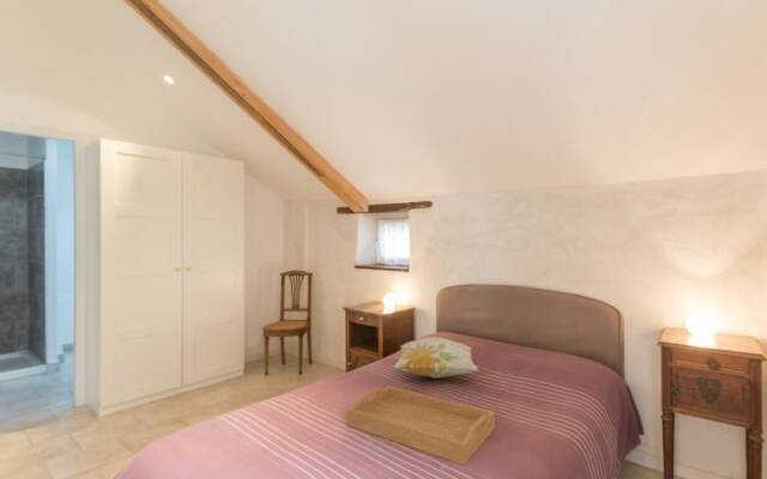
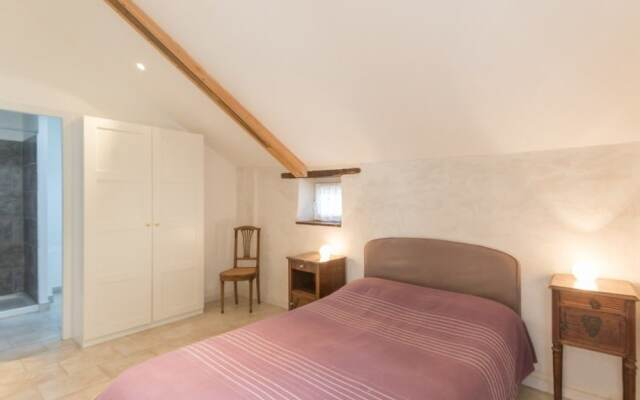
- serving tray [345,384,496,466]
- decorative pillow [392,336,479,380]
